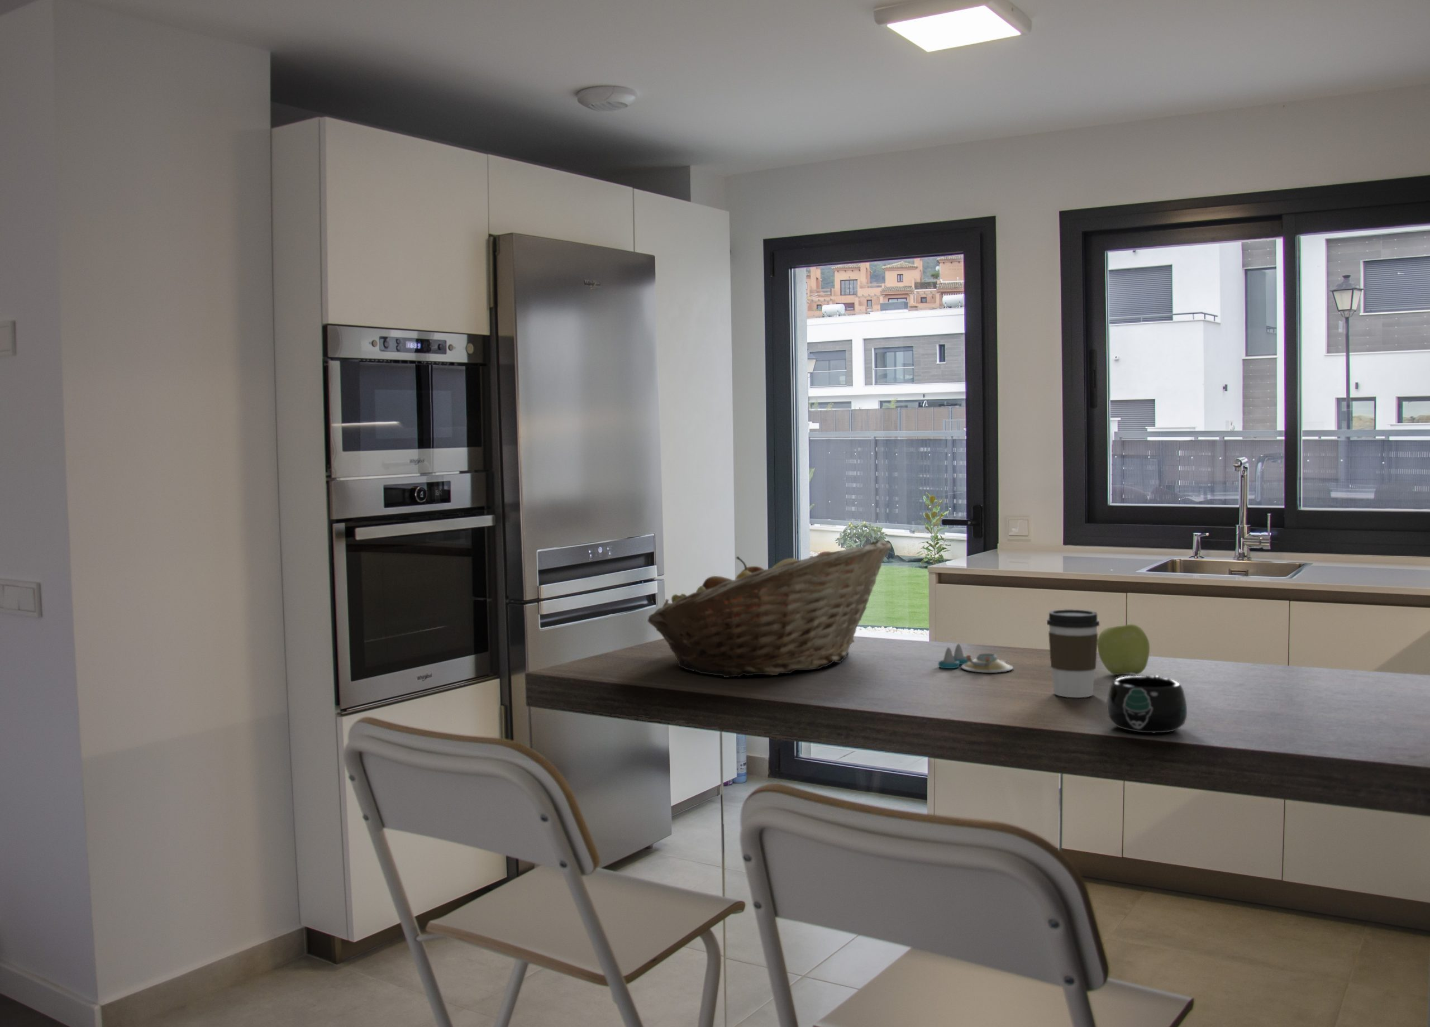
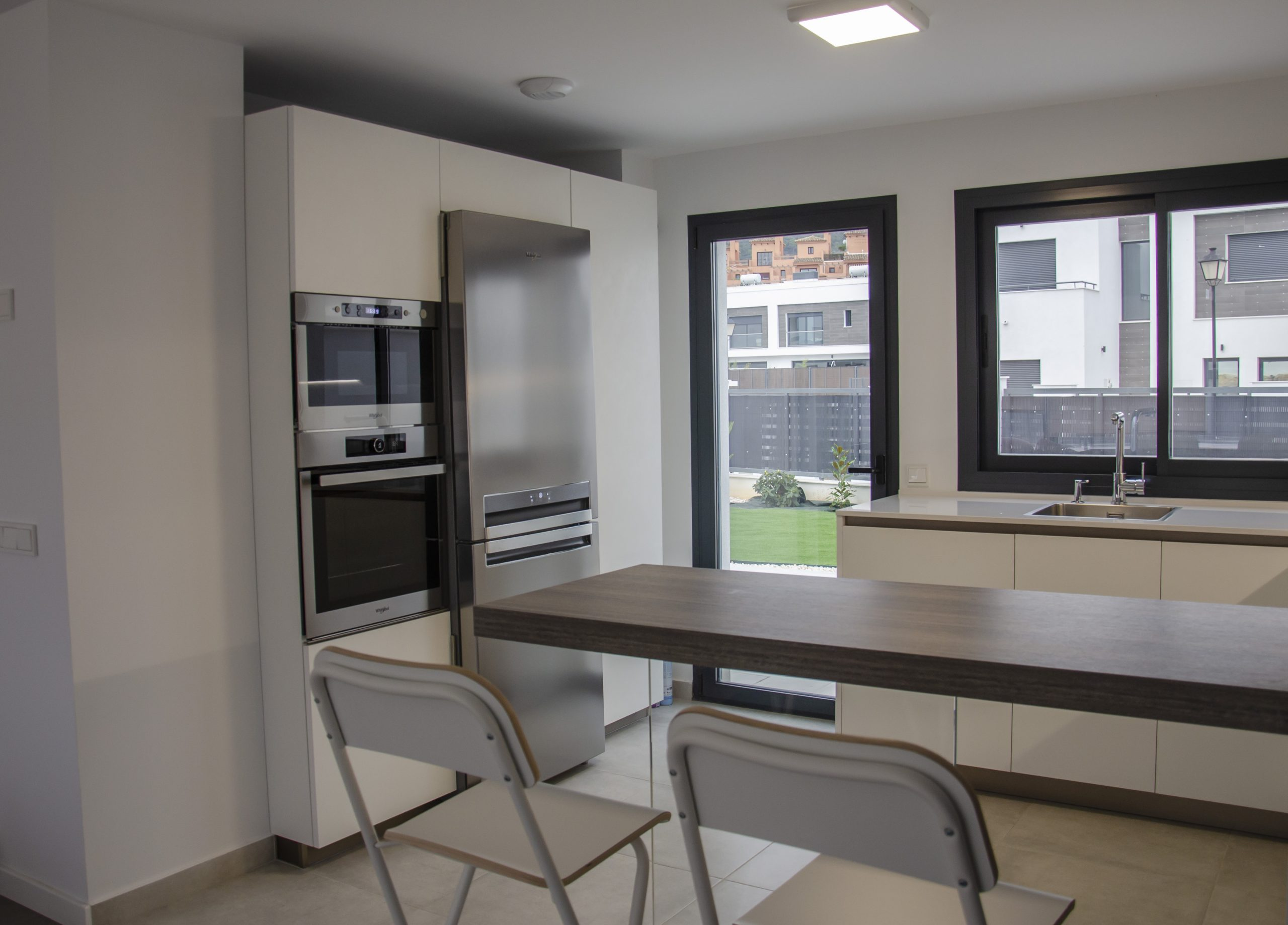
- fruit basket [647,538,892,678]
- mug [1106,675,1188,733]
- coffee cup [1046,608,1100,698]
- apple [1097,624,1150,675]
- salt and pepper shaker set [938,643,1014,674]
